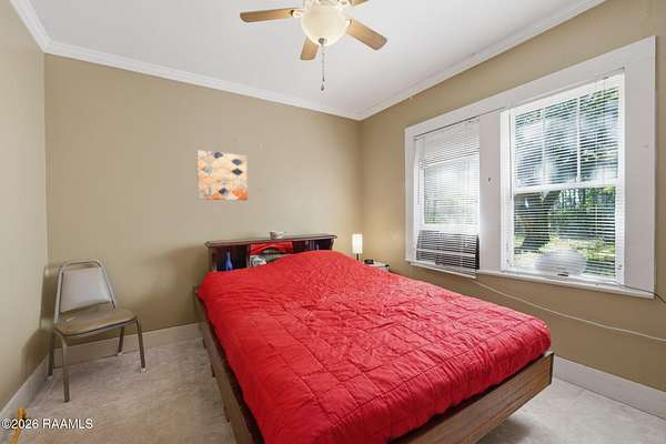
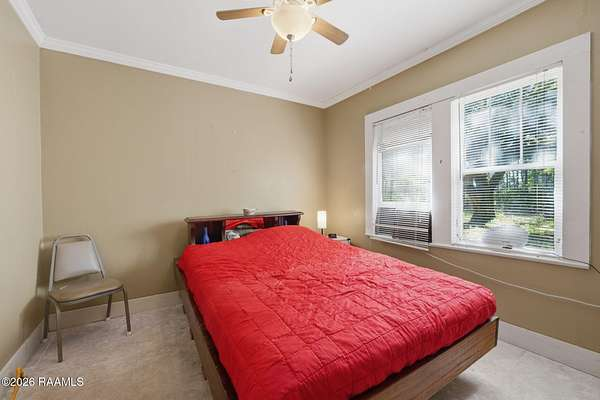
- wall art [195,149,249,201]
